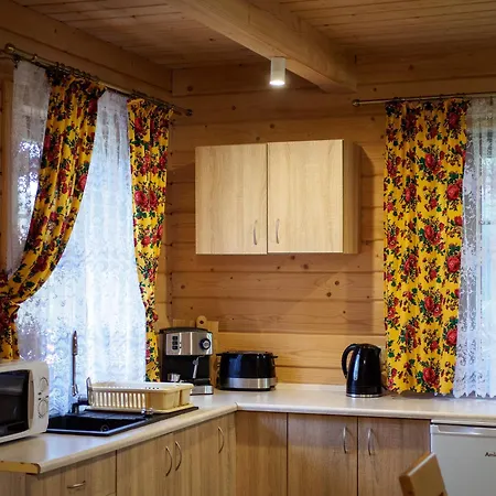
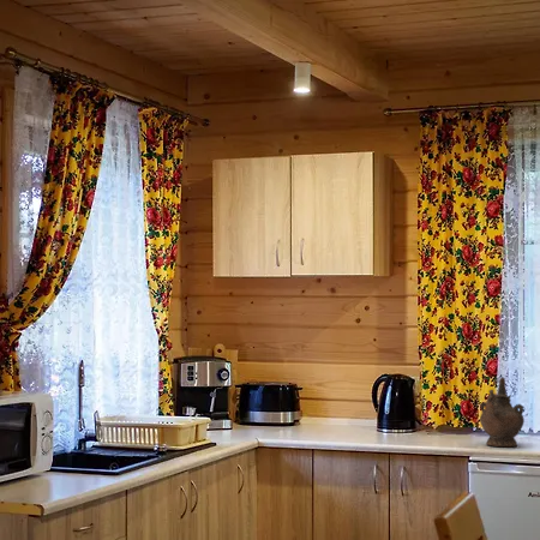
+ ceremonial vessel [479,377,526,448]
